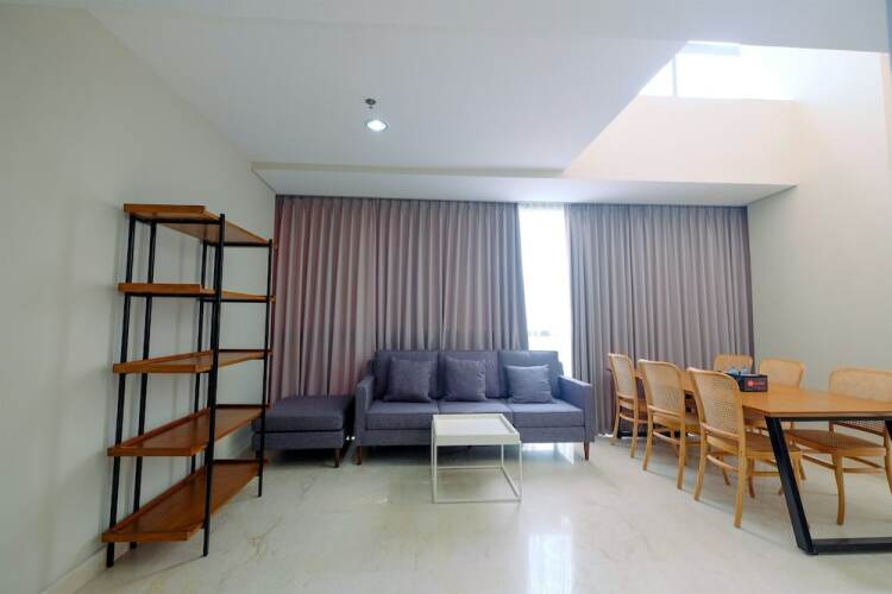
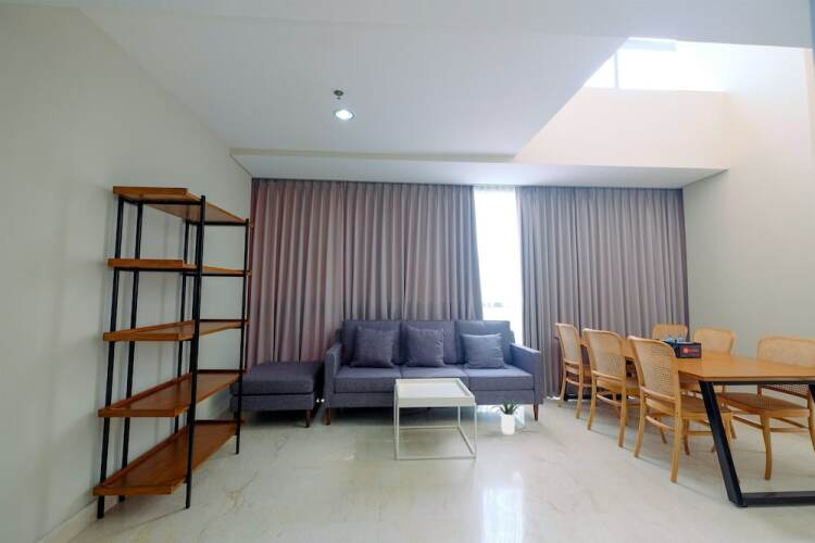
+ potted plant [489,395,528,435]
